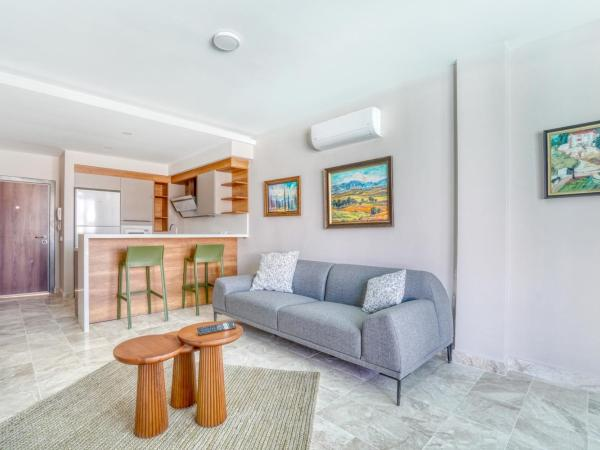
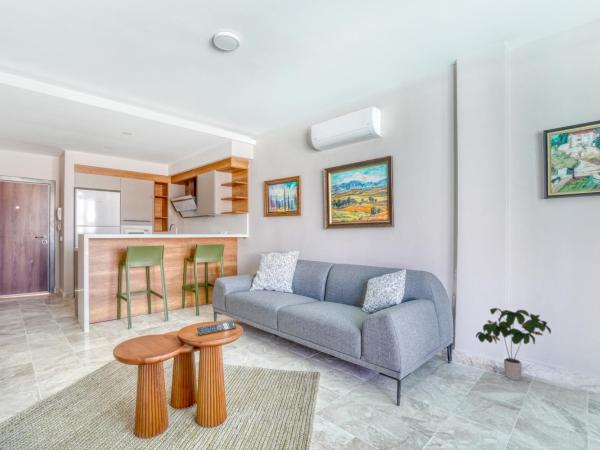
+ potted plant [475,307,552,381]
